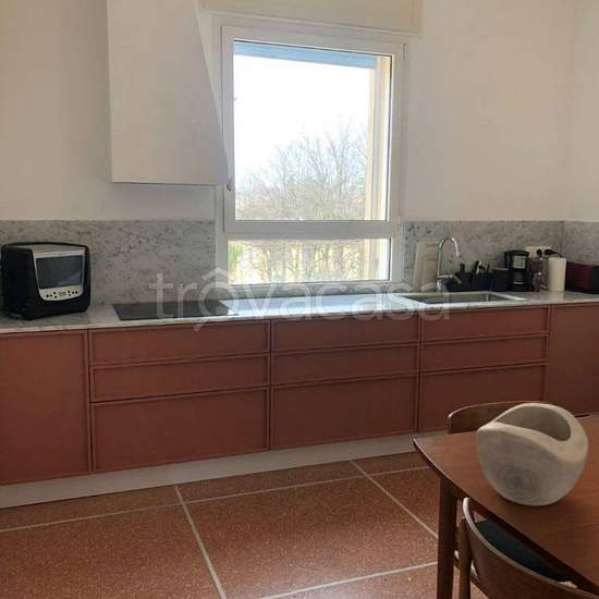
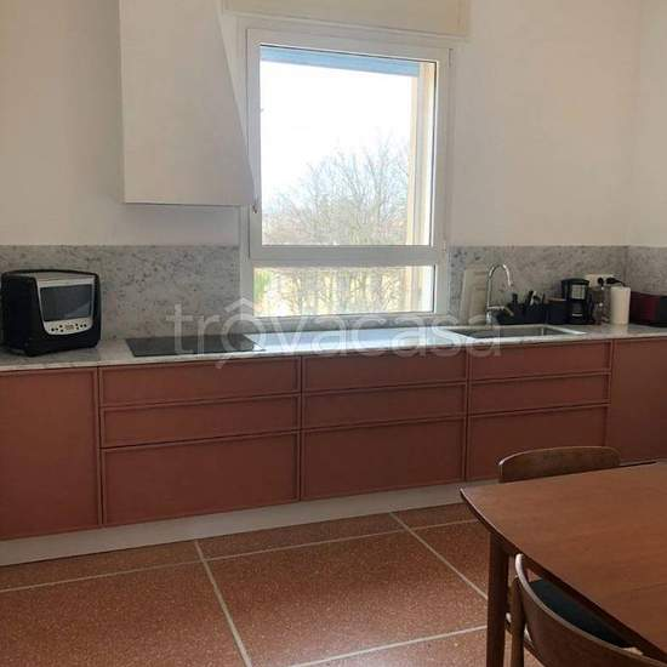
- decorative bowl [475,402,589,506]
